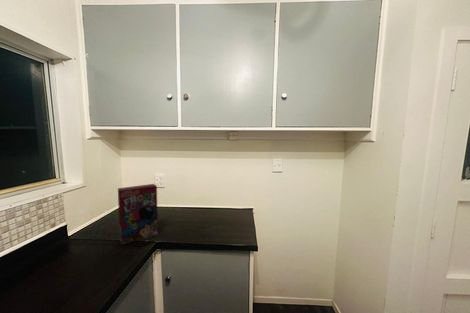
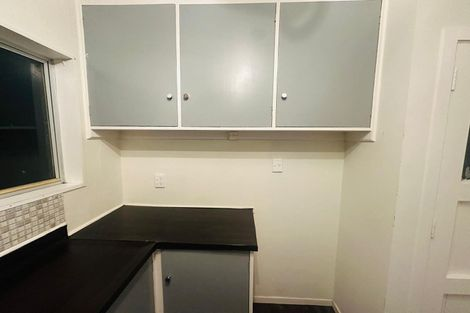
- cereal box [117,183,159,245]
